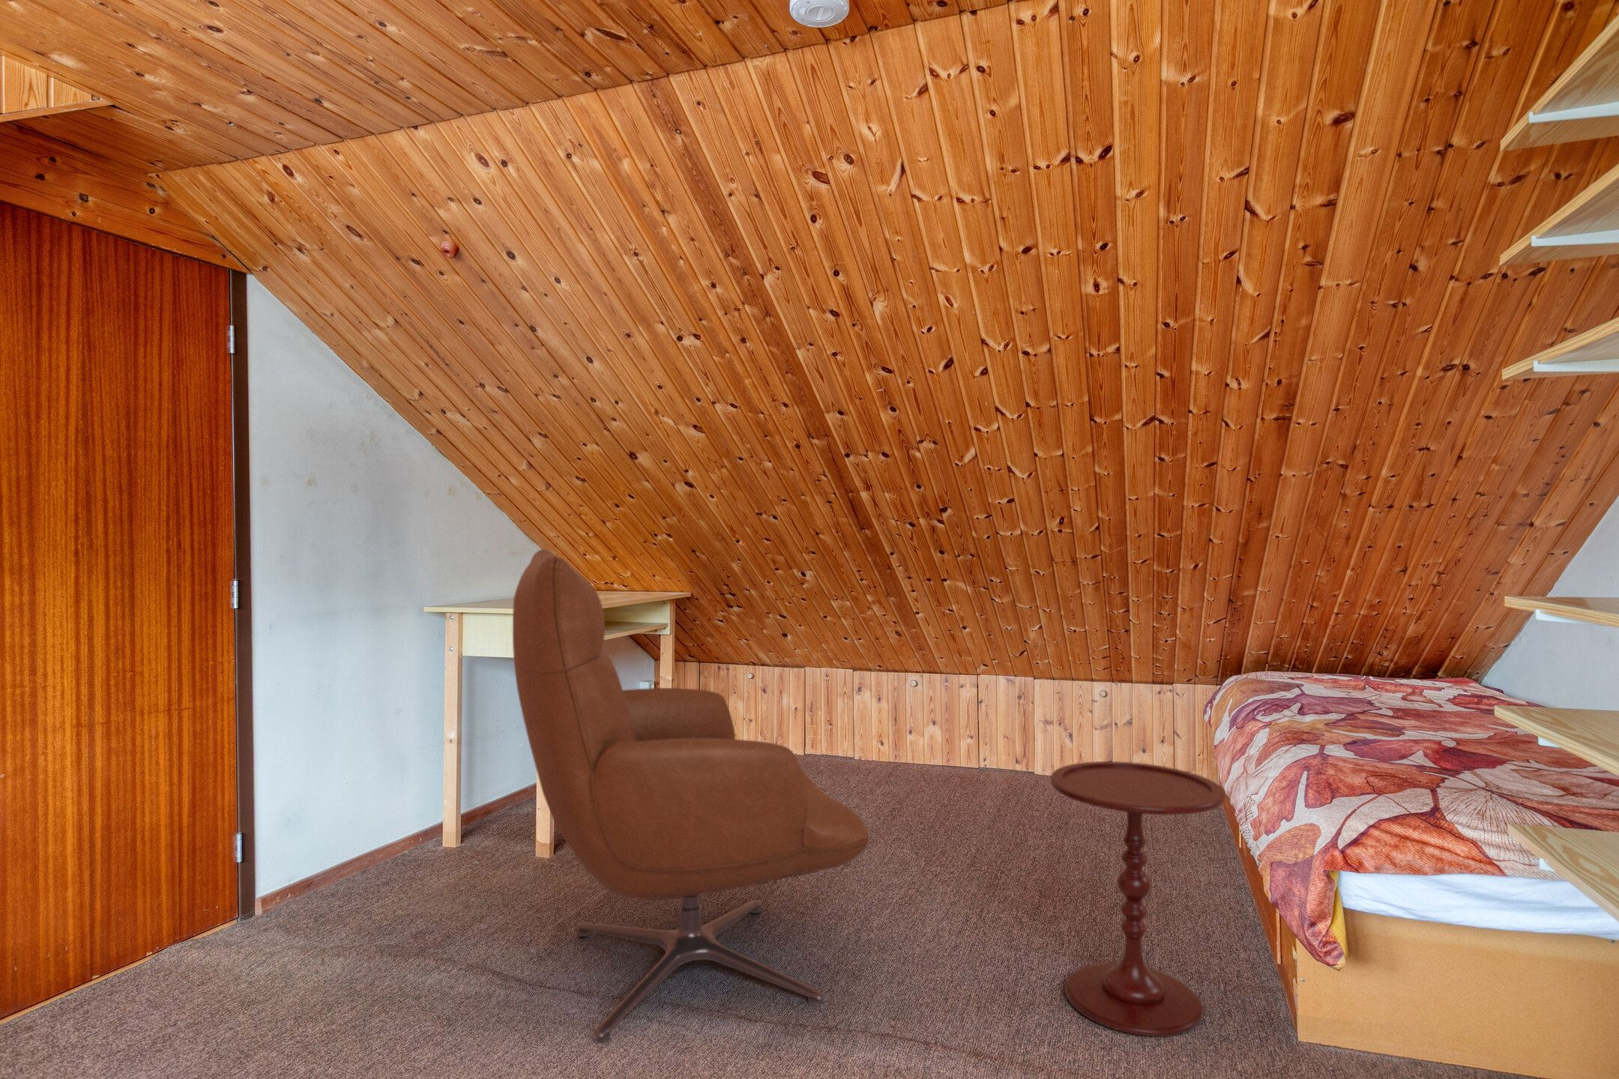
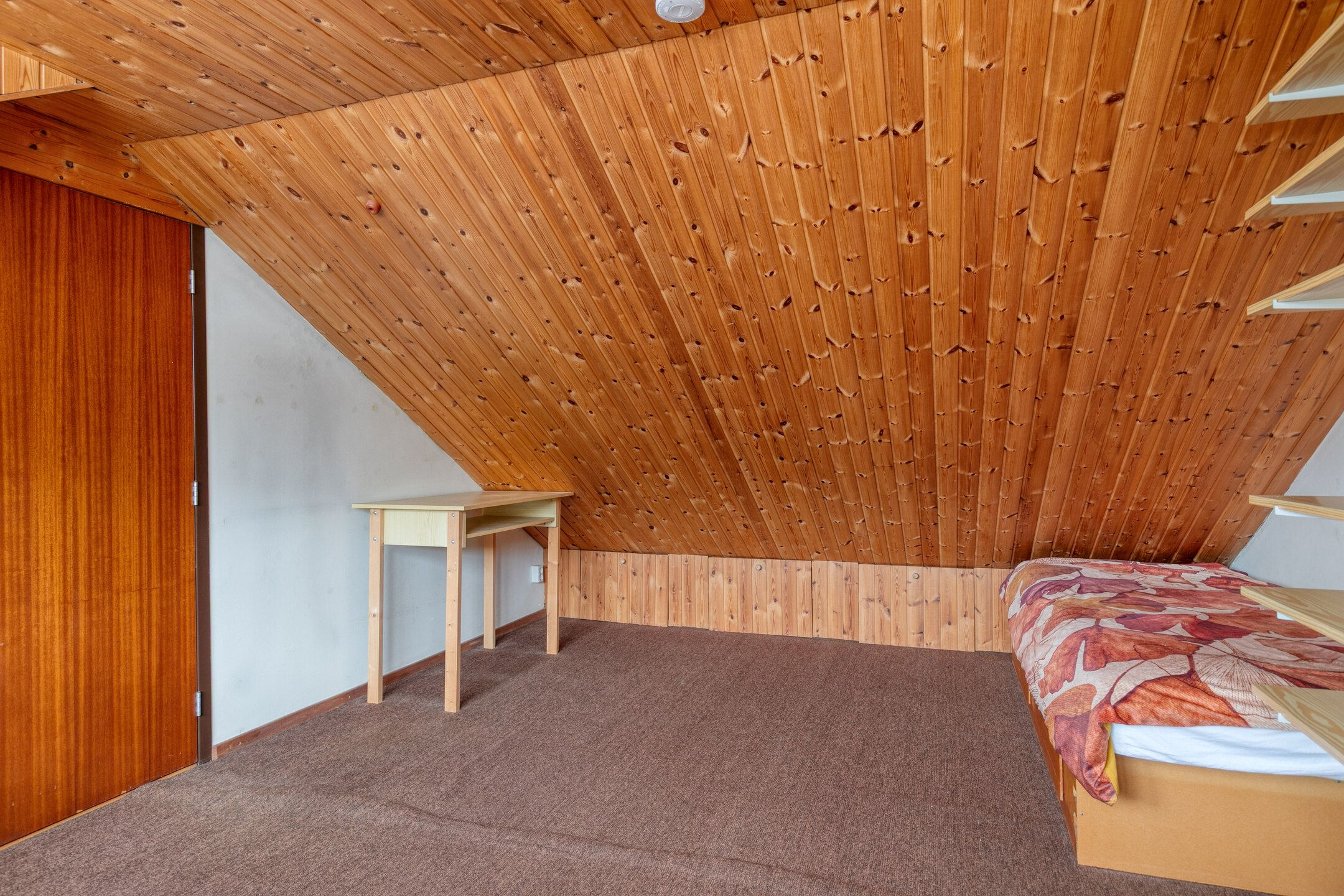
- chair [512,548,870,1044]
- side table [1049,761,1228,1037]
